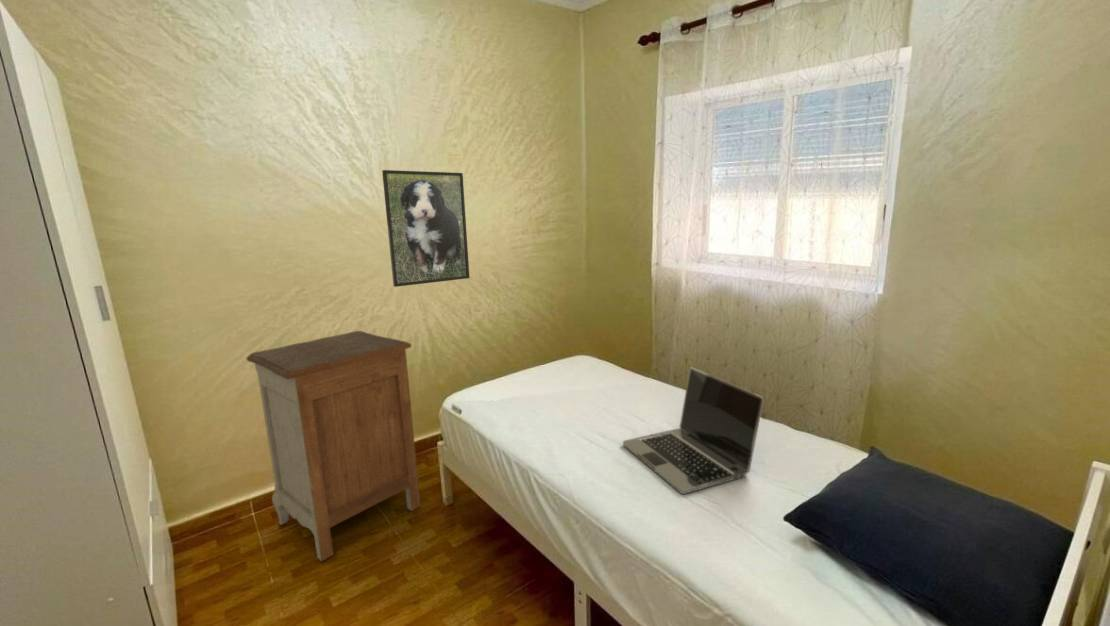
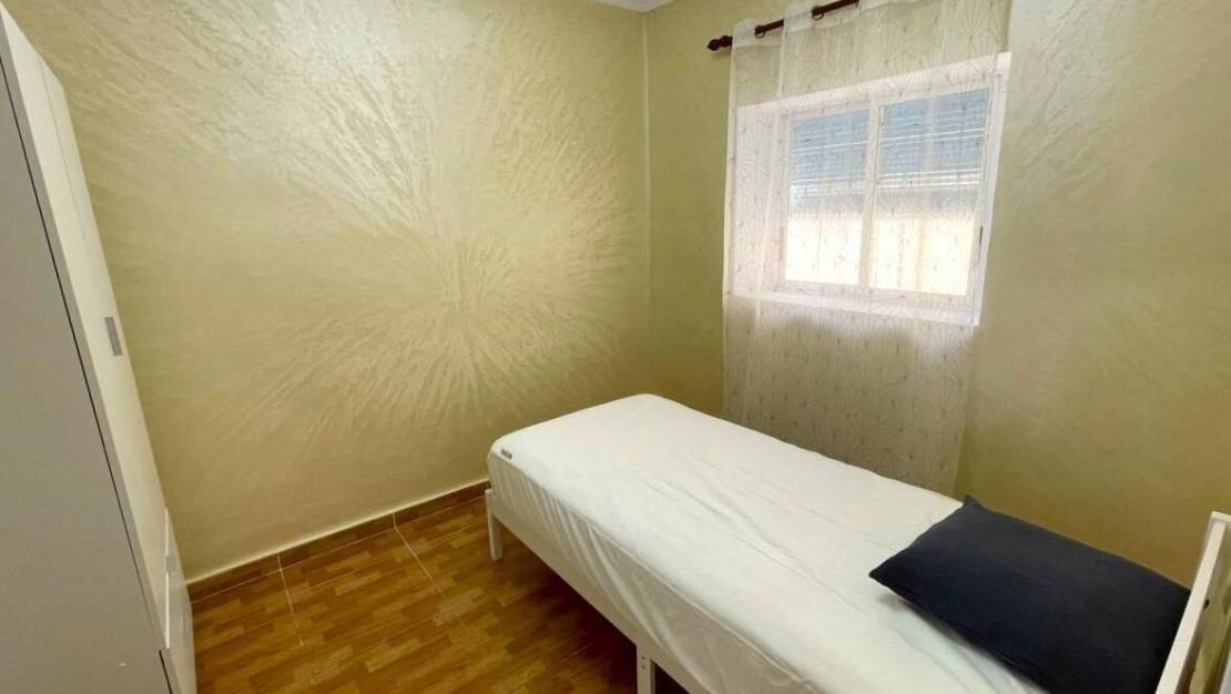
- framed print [381,169,471,288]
- laptop [622,366,765,495]
- nightstand [245,330,422,562]
